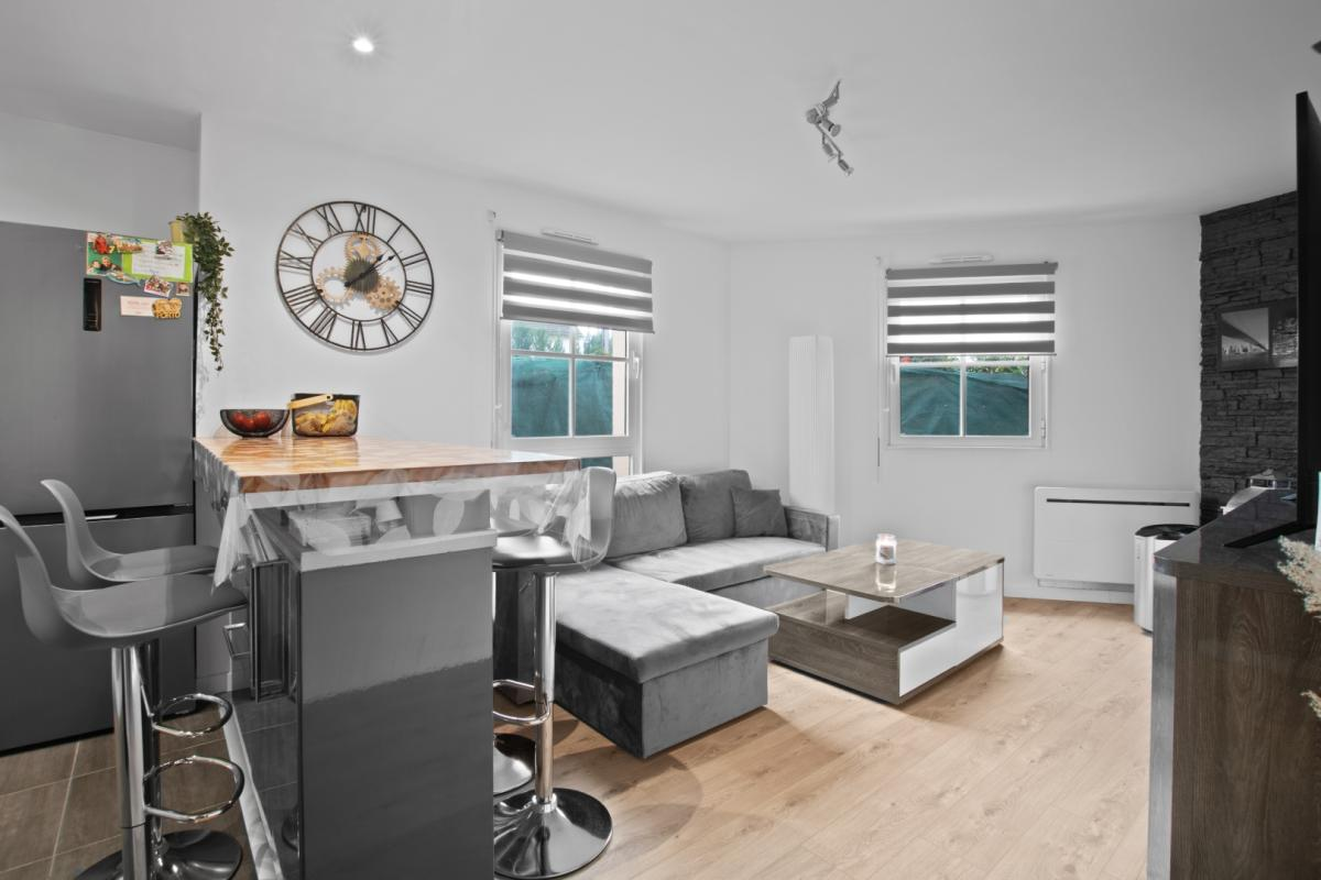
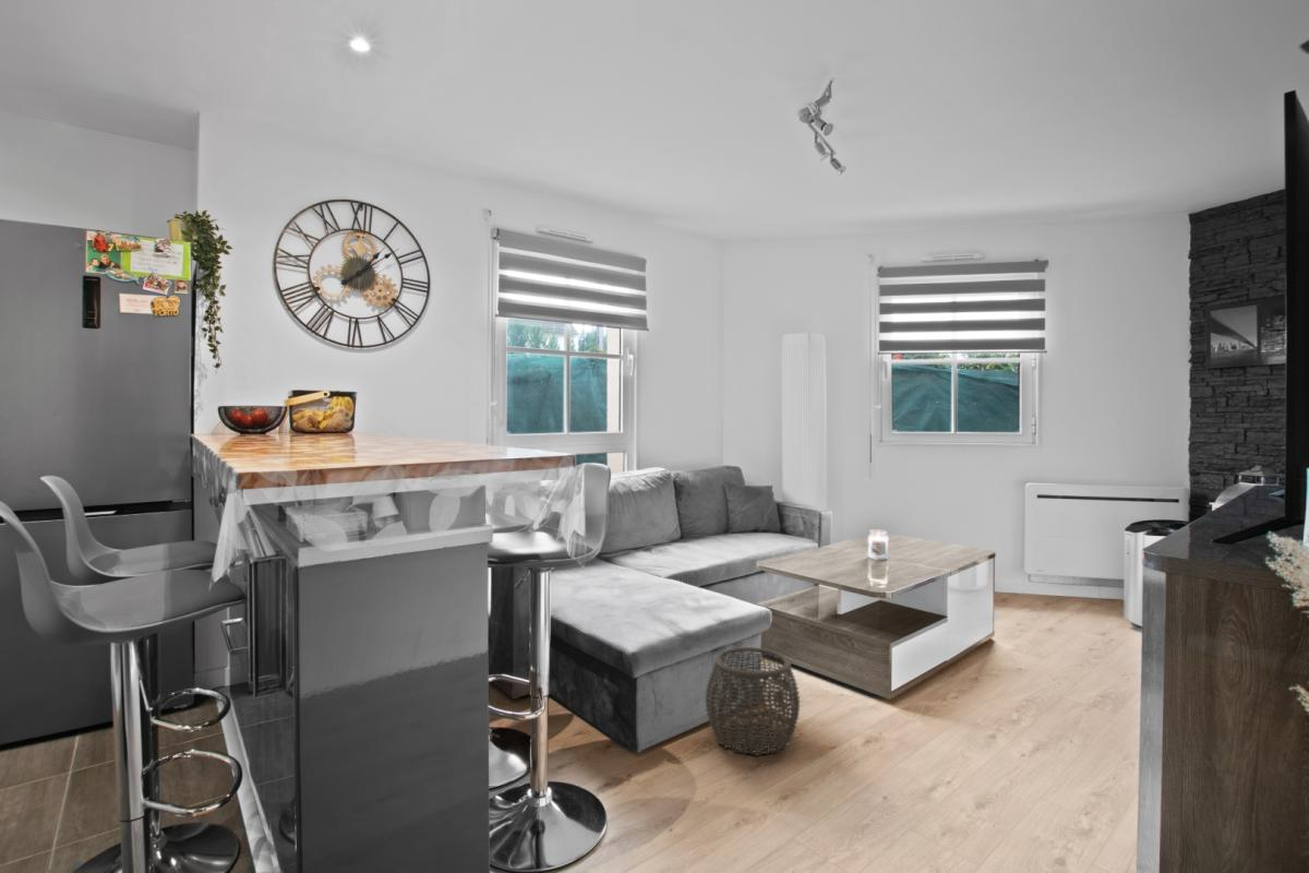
+ woven basket [704,646,802,756]
